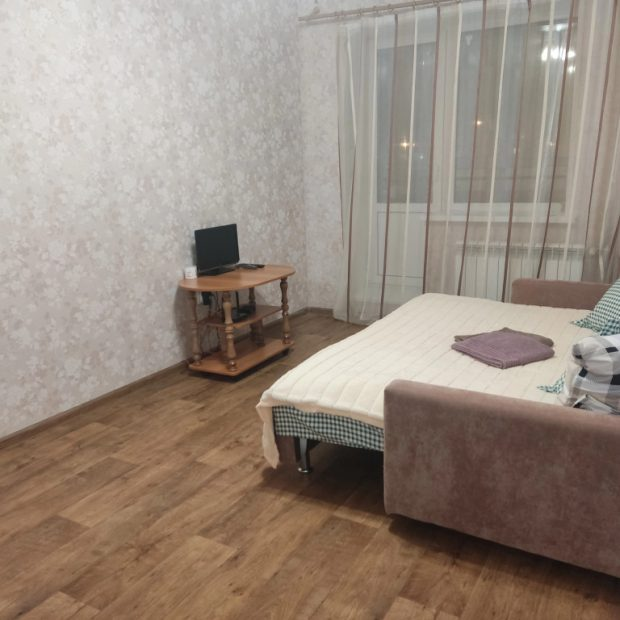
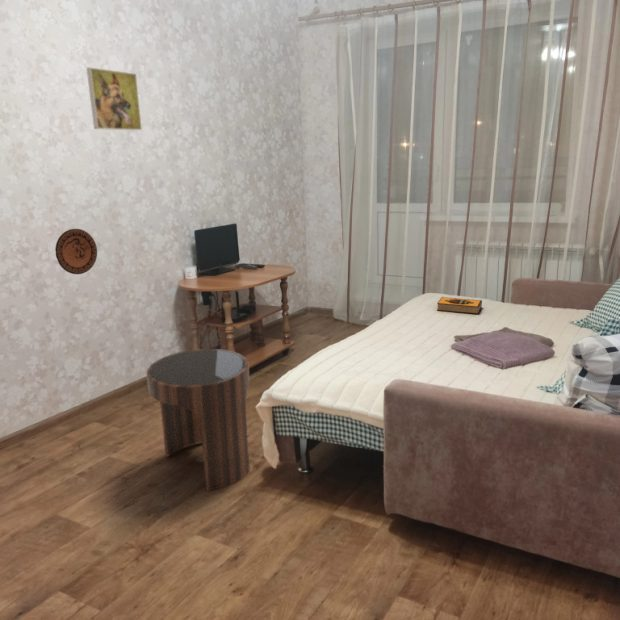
+ side table [146,348,251,492]
+ hardback book [436,296,483,315]
+ decorative plate [54,228,98,275]
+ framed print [86,66,143,131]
